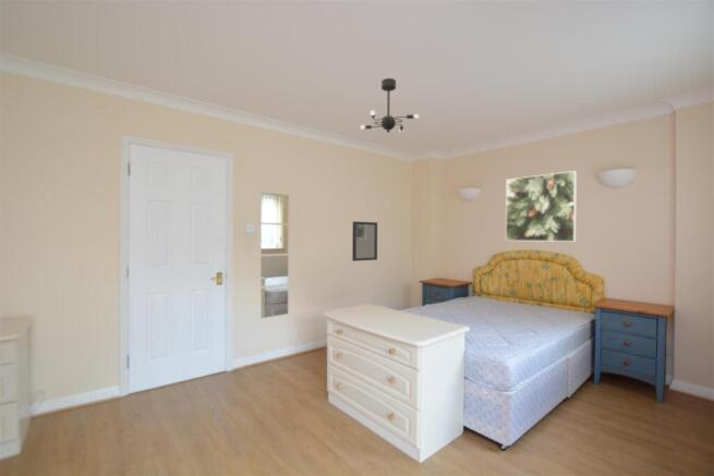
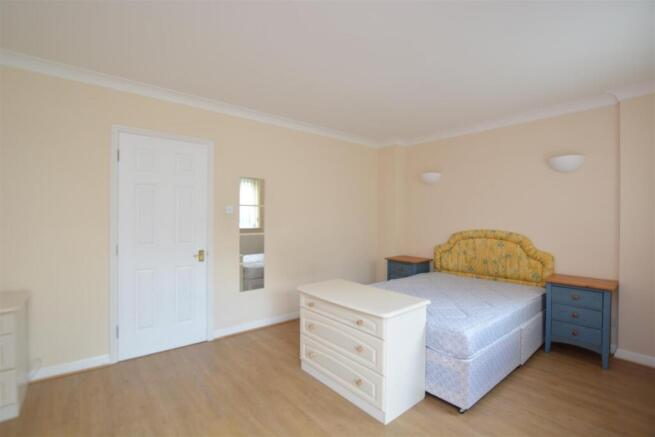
- ceiling light fixture [360,77,420,134]
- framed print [505,170,578,243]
- home mirror [351,220,378,263]
